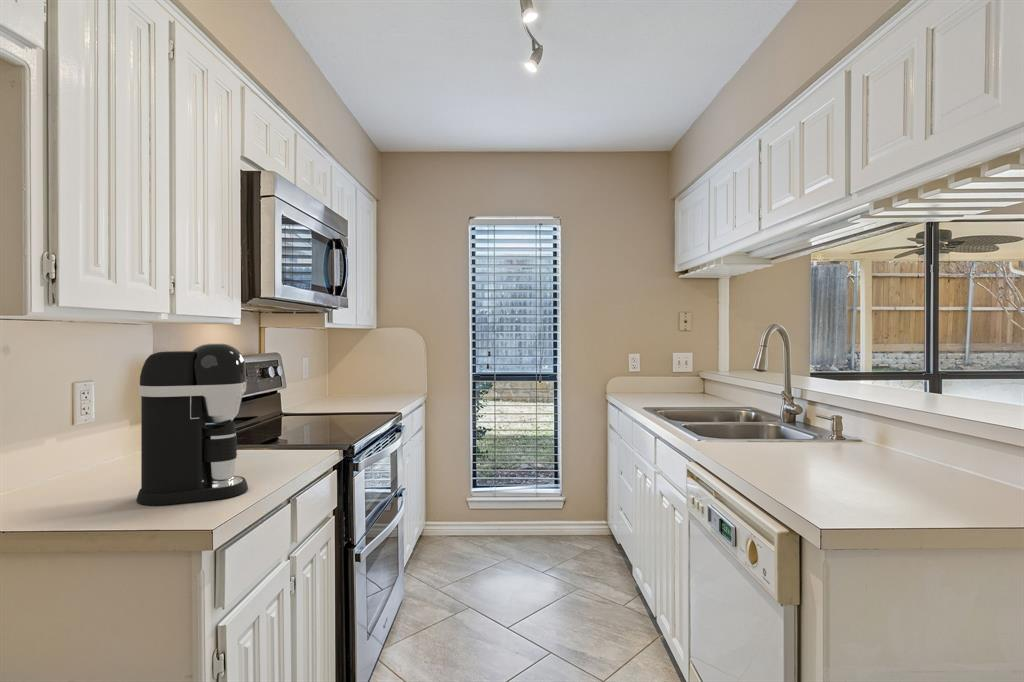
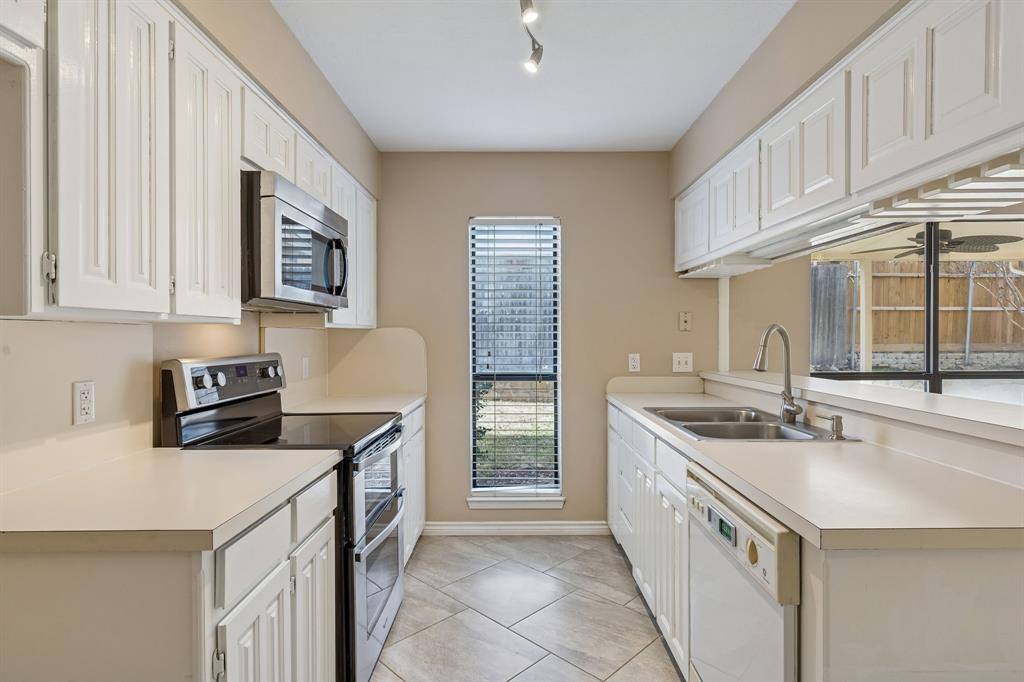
- coffee maker [136,342,249,506]
